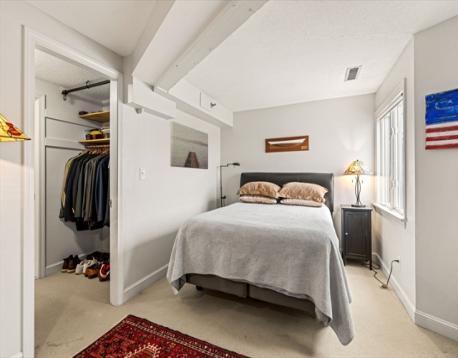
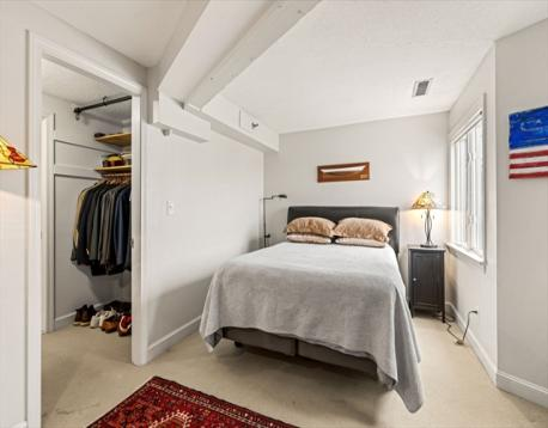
- wall art [170,120,209,170]
